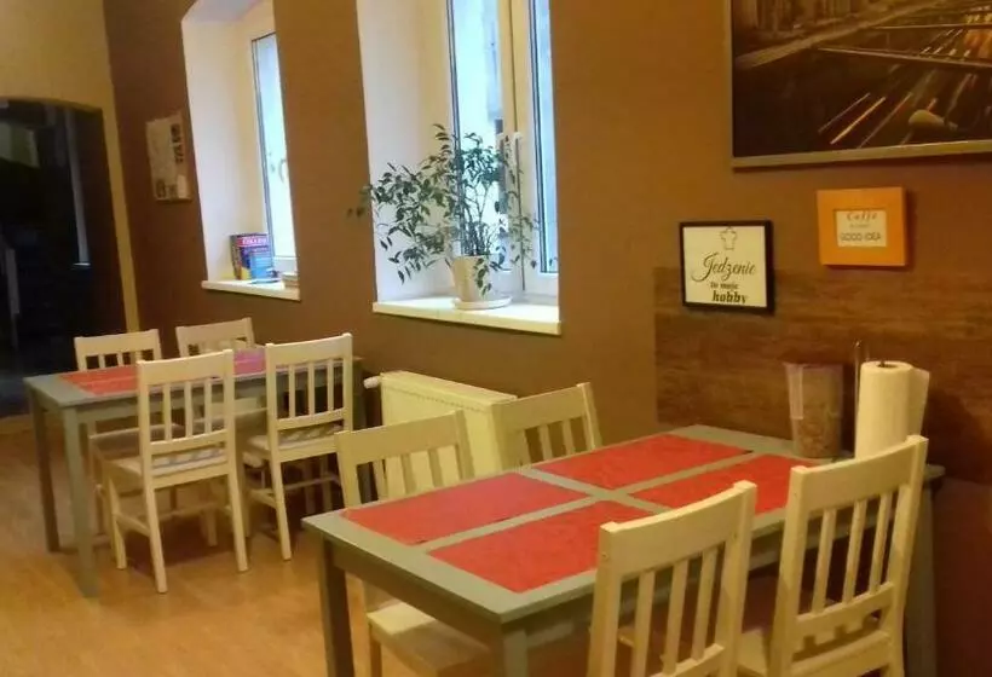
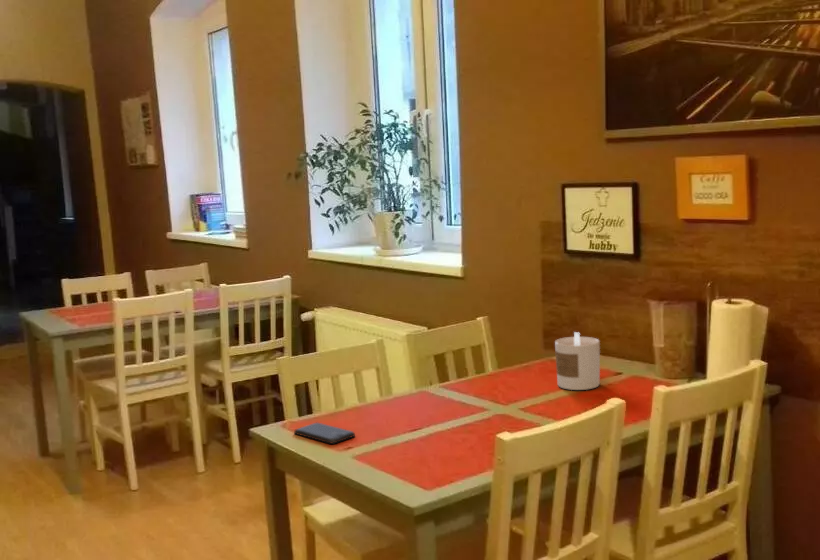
+ smartphone [293,421,356,445]
+ candle [554,331,601,391]
